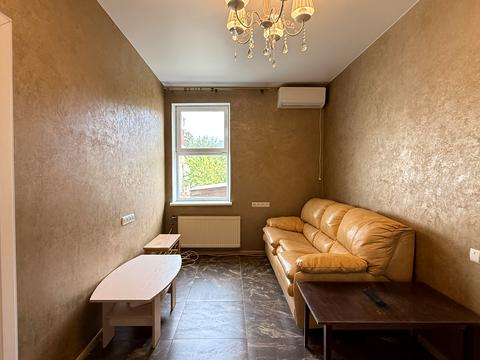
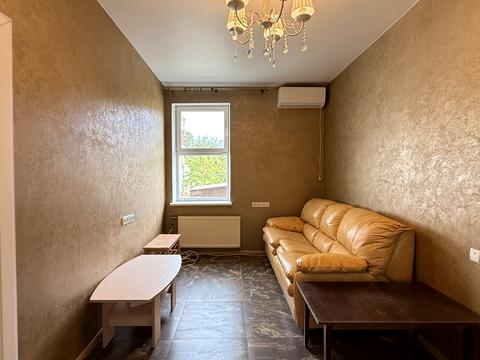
- remote control [361,288,388,307]
